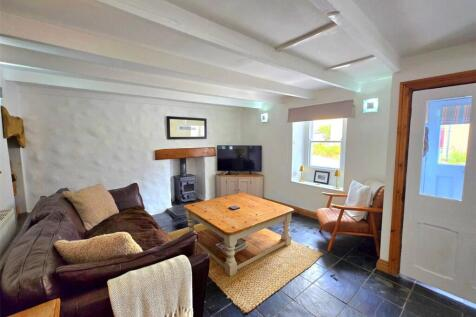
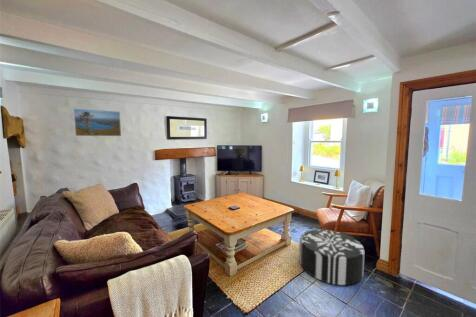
+ pouf [298,229,365,286]
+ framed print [73,108,122,137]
